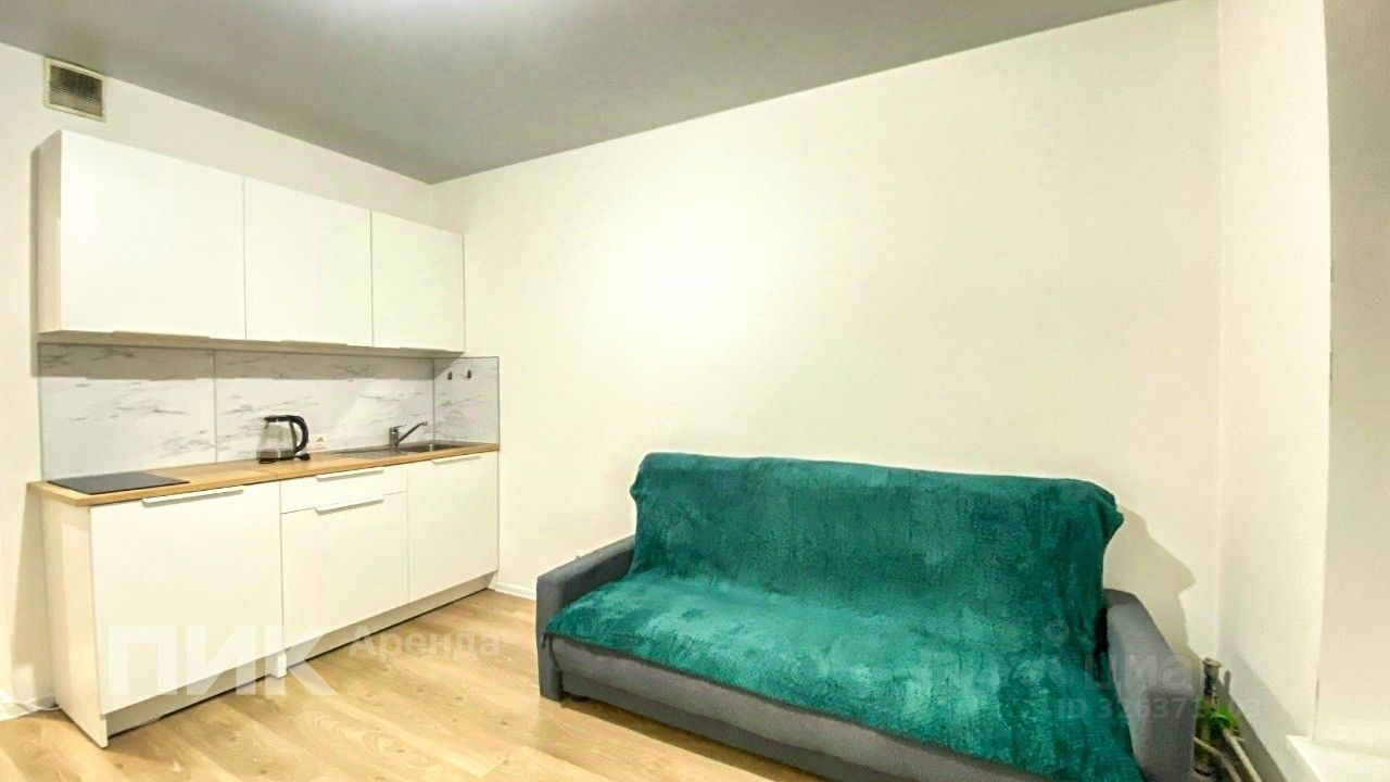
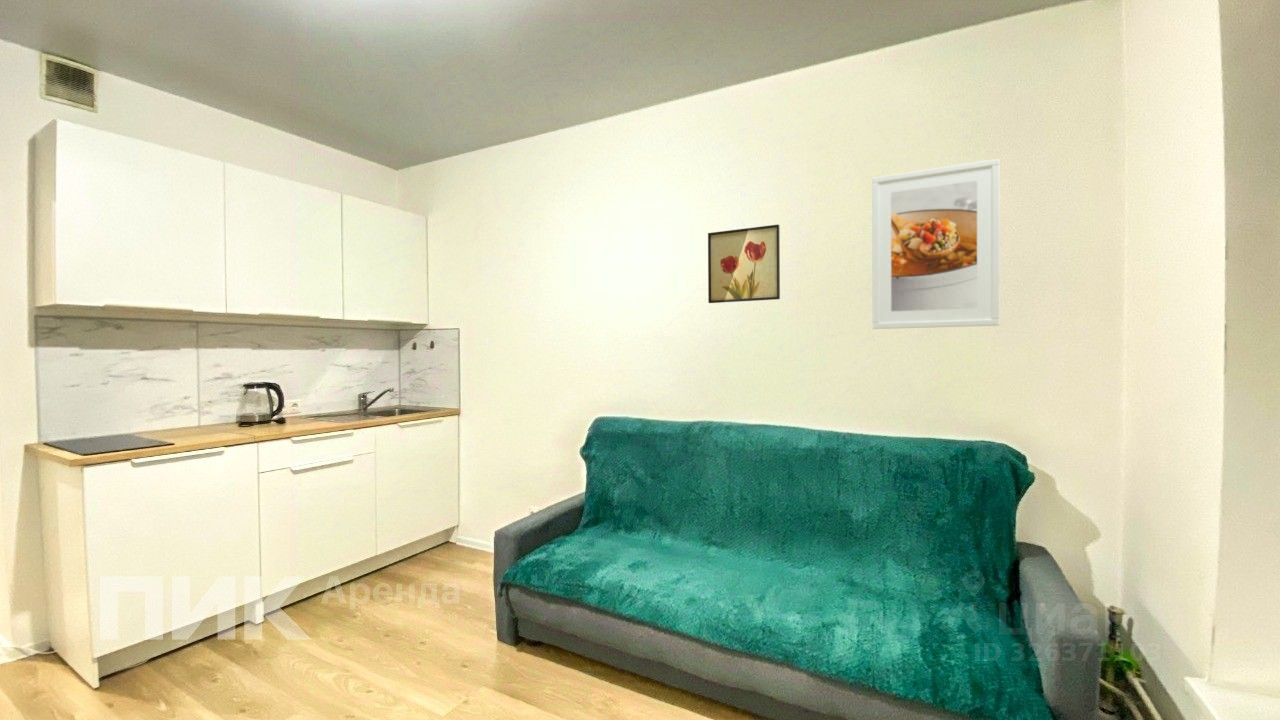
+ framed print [871,158,1001,330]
+ wall art [707,224,781,304]
